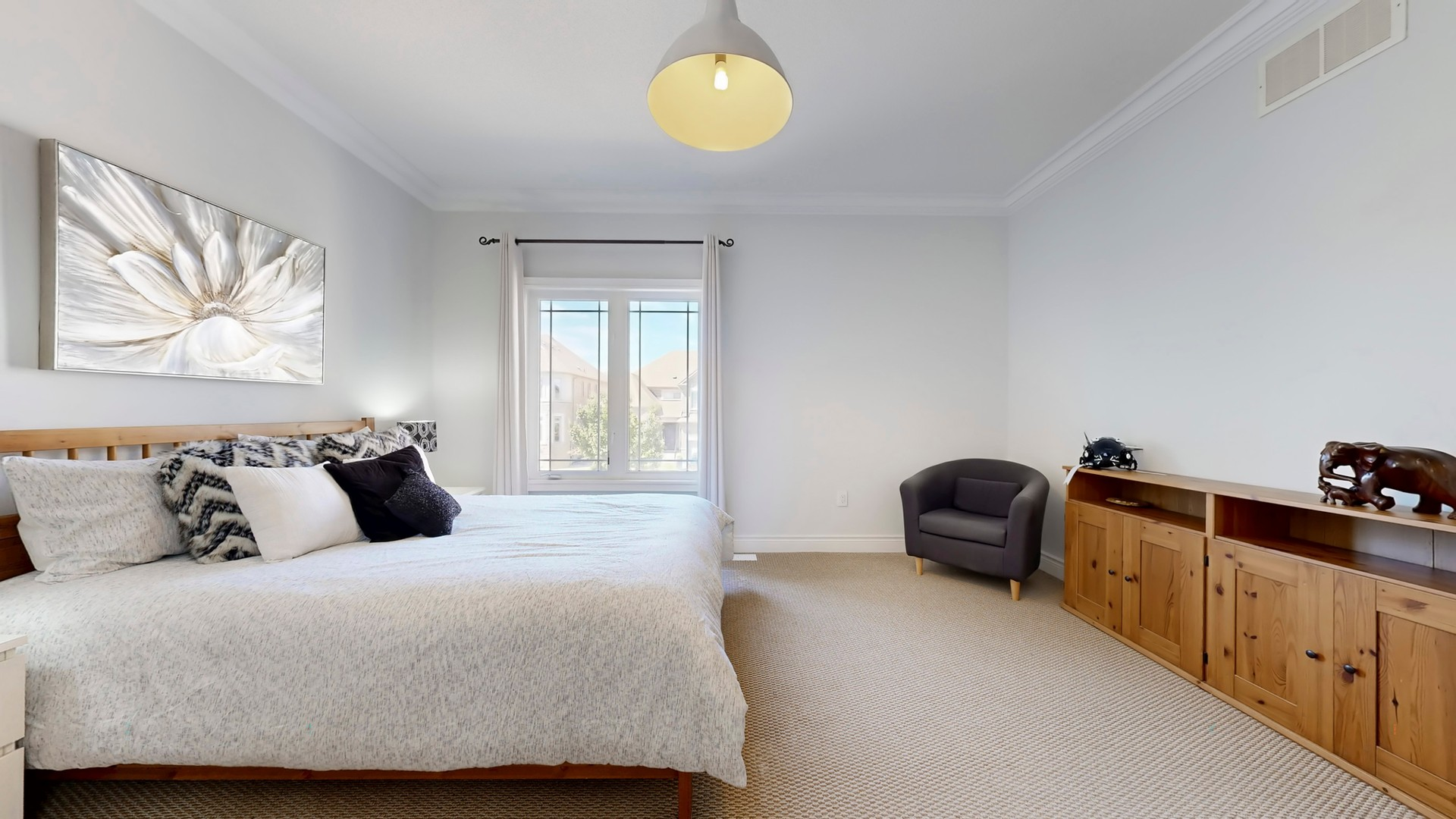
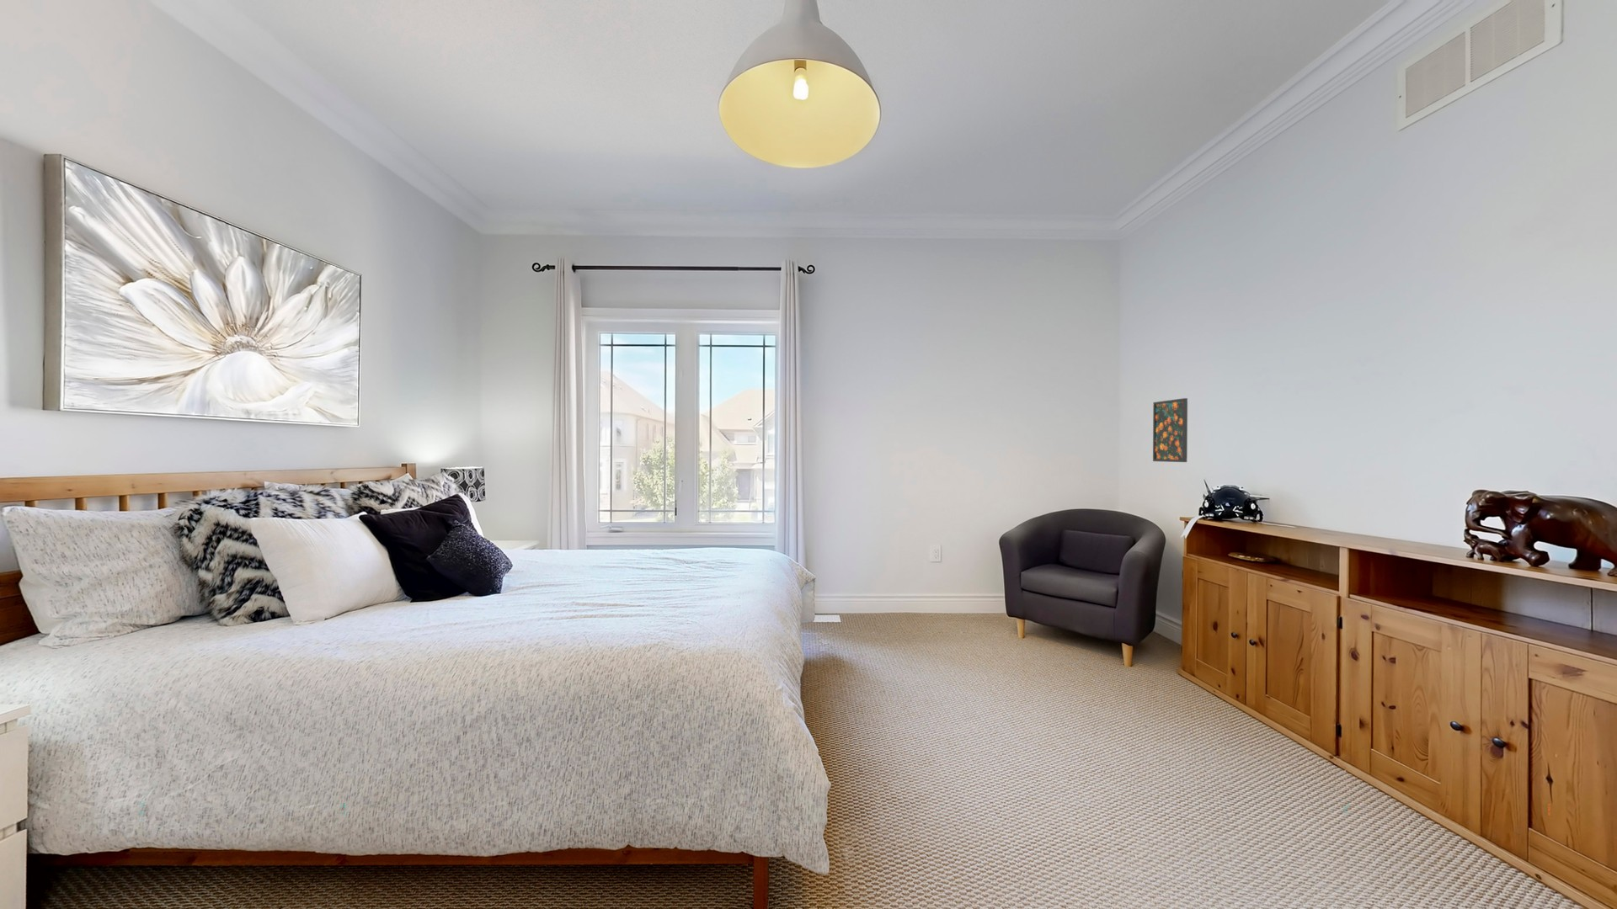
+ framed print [1152,397,1188,463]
